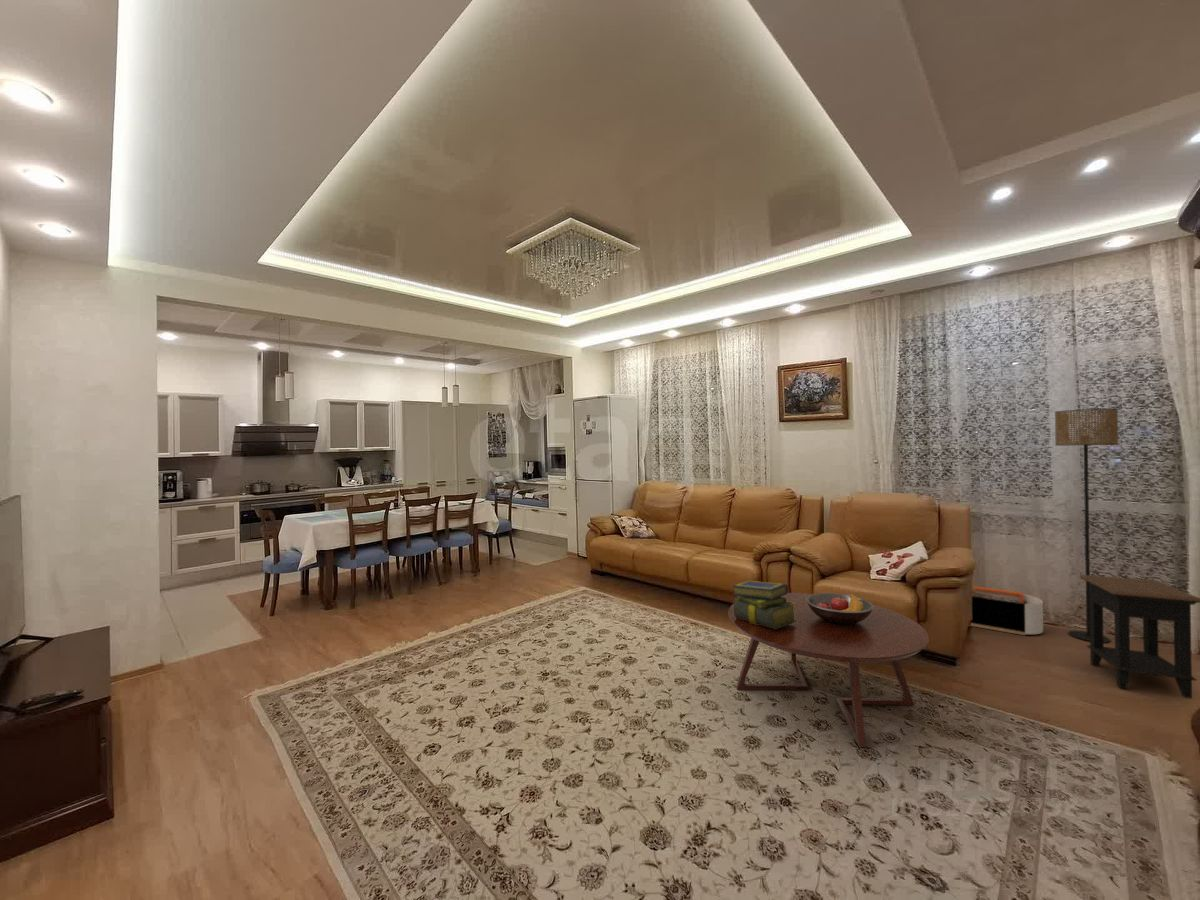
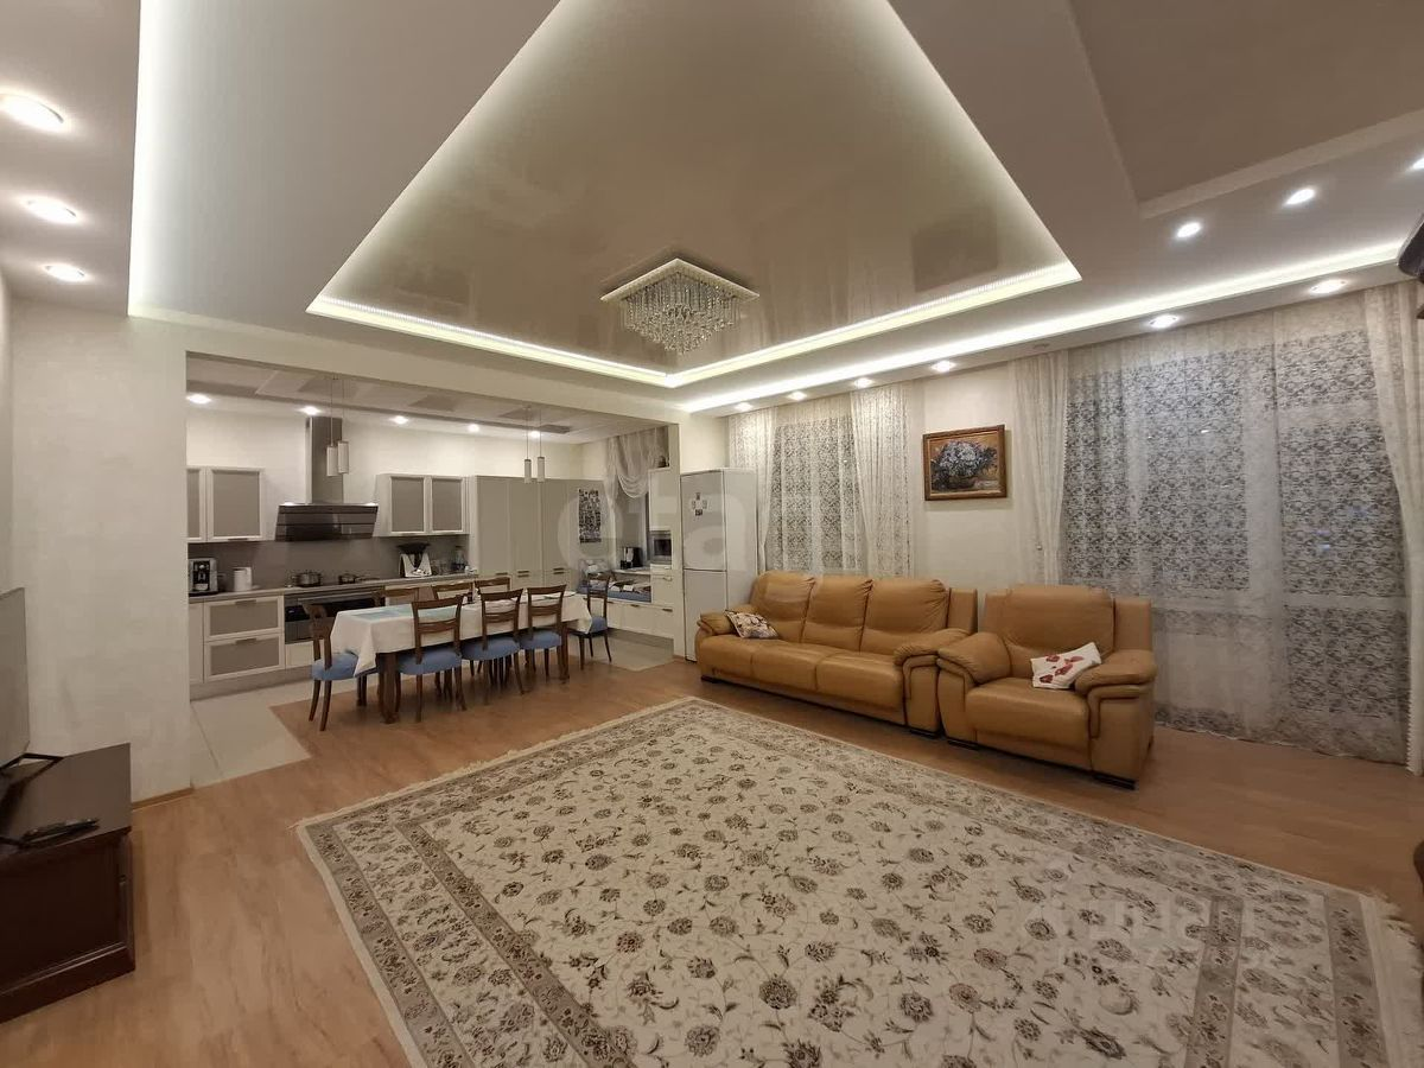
- fruit bowl [806,592,874,624]
- storage bin [969,585,1044,636]
- coffee table [727,592,930,748]
- stack of books [731,580,797,629]
- floor lamp [1054,407,1119,644]
- side table [1078,574,1200,699]
